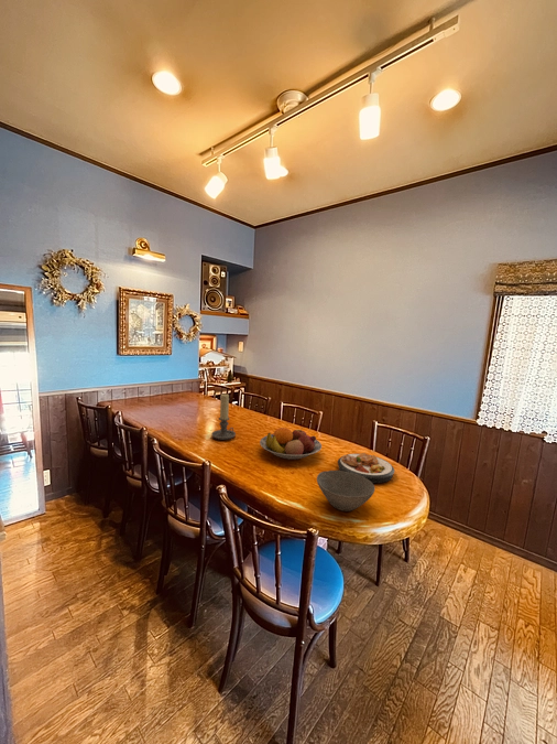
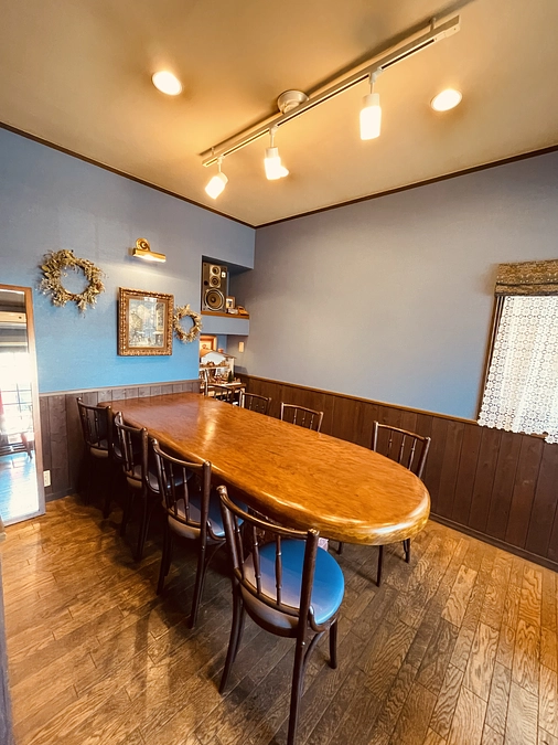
- fruit bowl [259,427,323,461]
- candle holder [210,393,237,441]
- bowl [316,470,376,513]
- plate [337,452,395,484]
